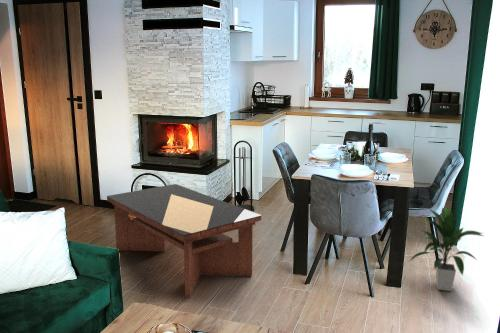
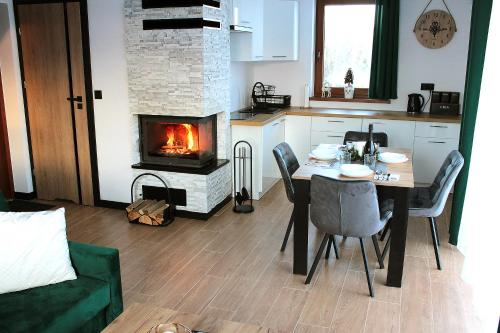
- coffee table [106,183,262,299]
- indoor plant [407,206,484,292]
